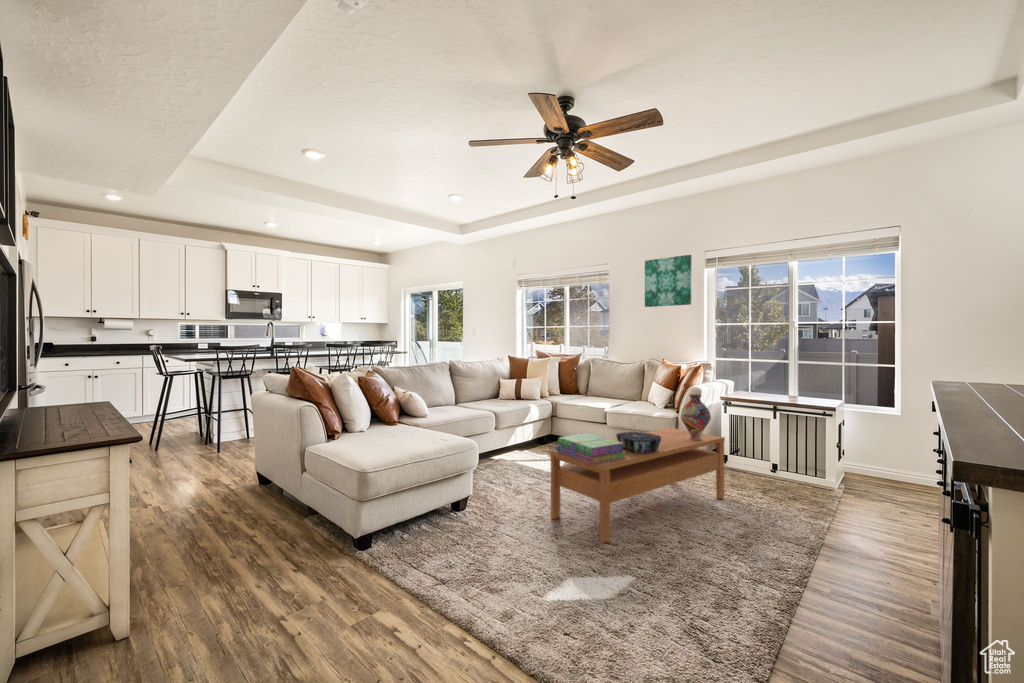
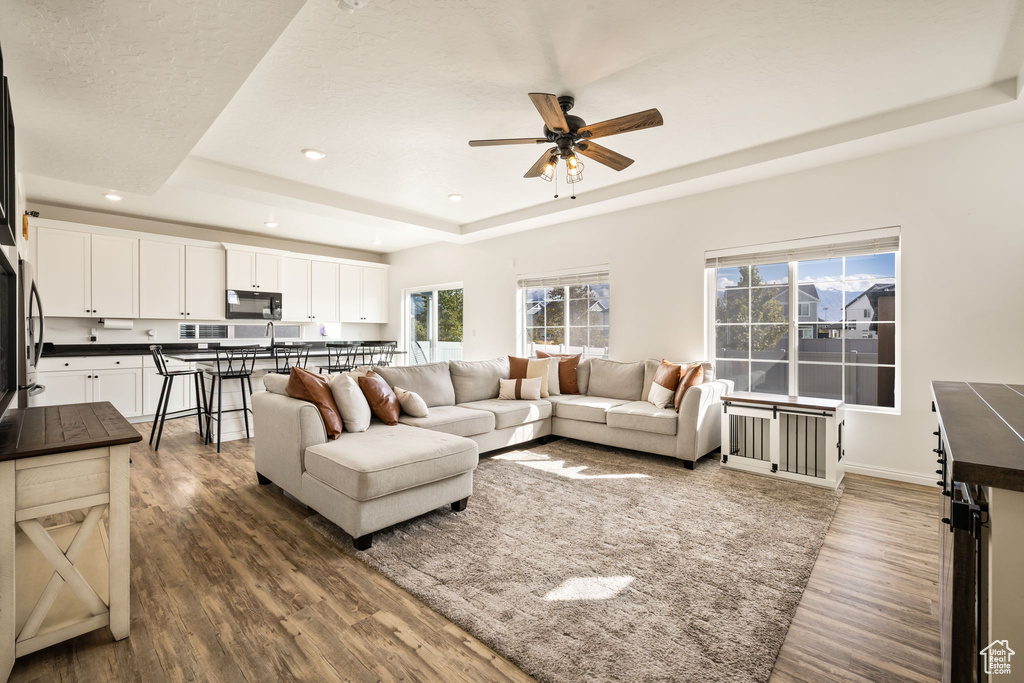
- stack of books [555,432,626,464]
- coffee table [549,427,726,544]
- wall art [644,254,692,308]
- vase [679,393,712,441]
- decorative bowl [614,431,662,453]
